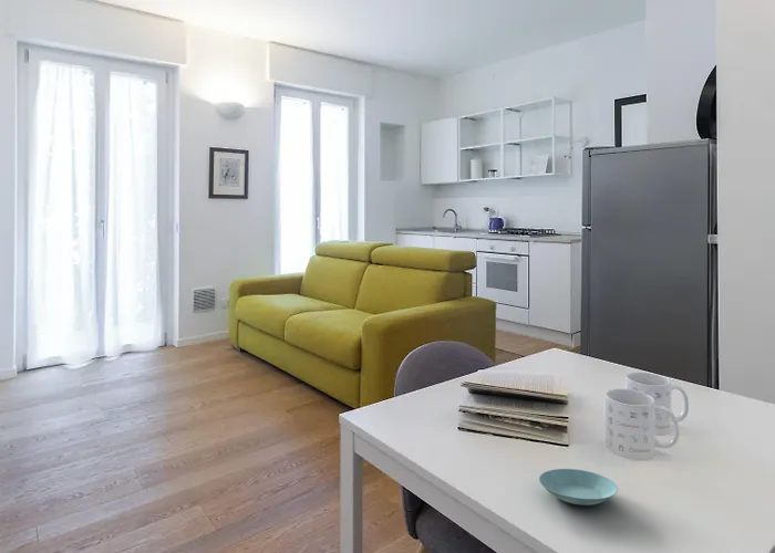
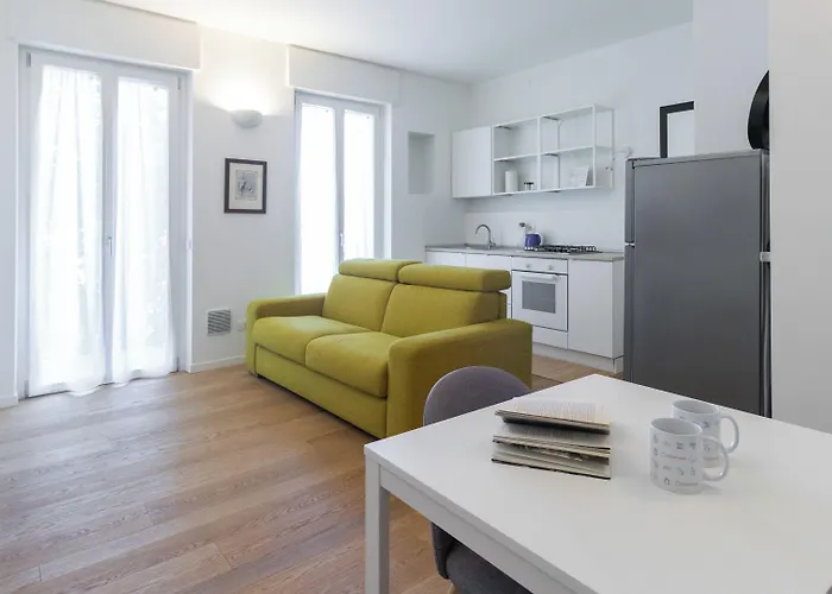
- saucer [538,468,619,507]
